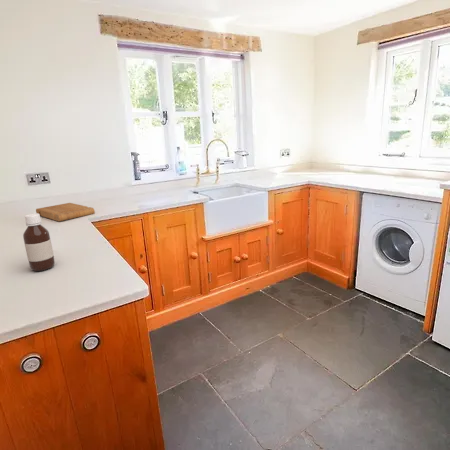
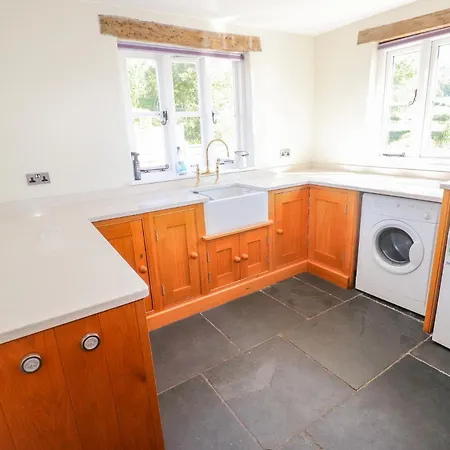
- bottle [22,212,56,272]
- cutting board [35,202,96,222]
